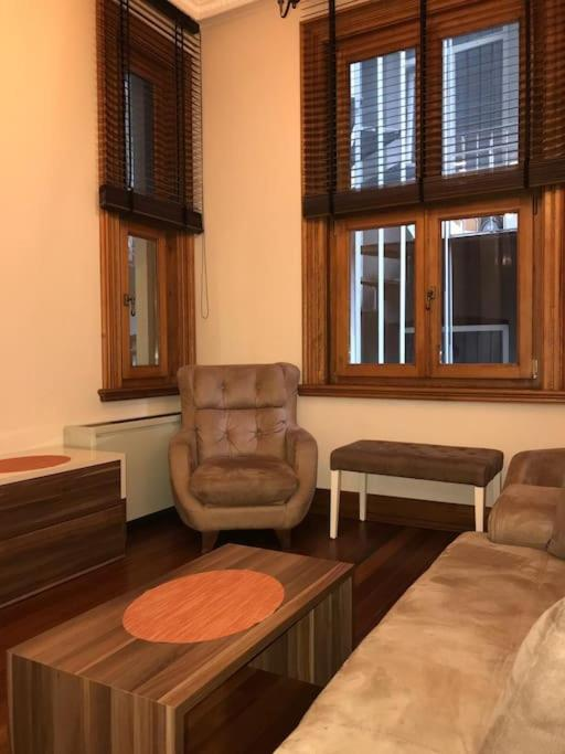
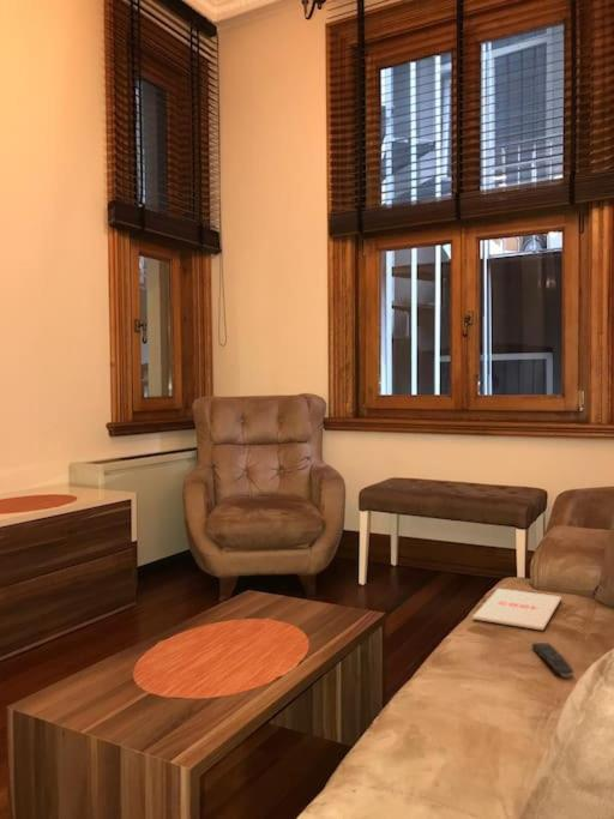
+ remote control [531,642,576,679]
+ magazine [471,588,562,631]
